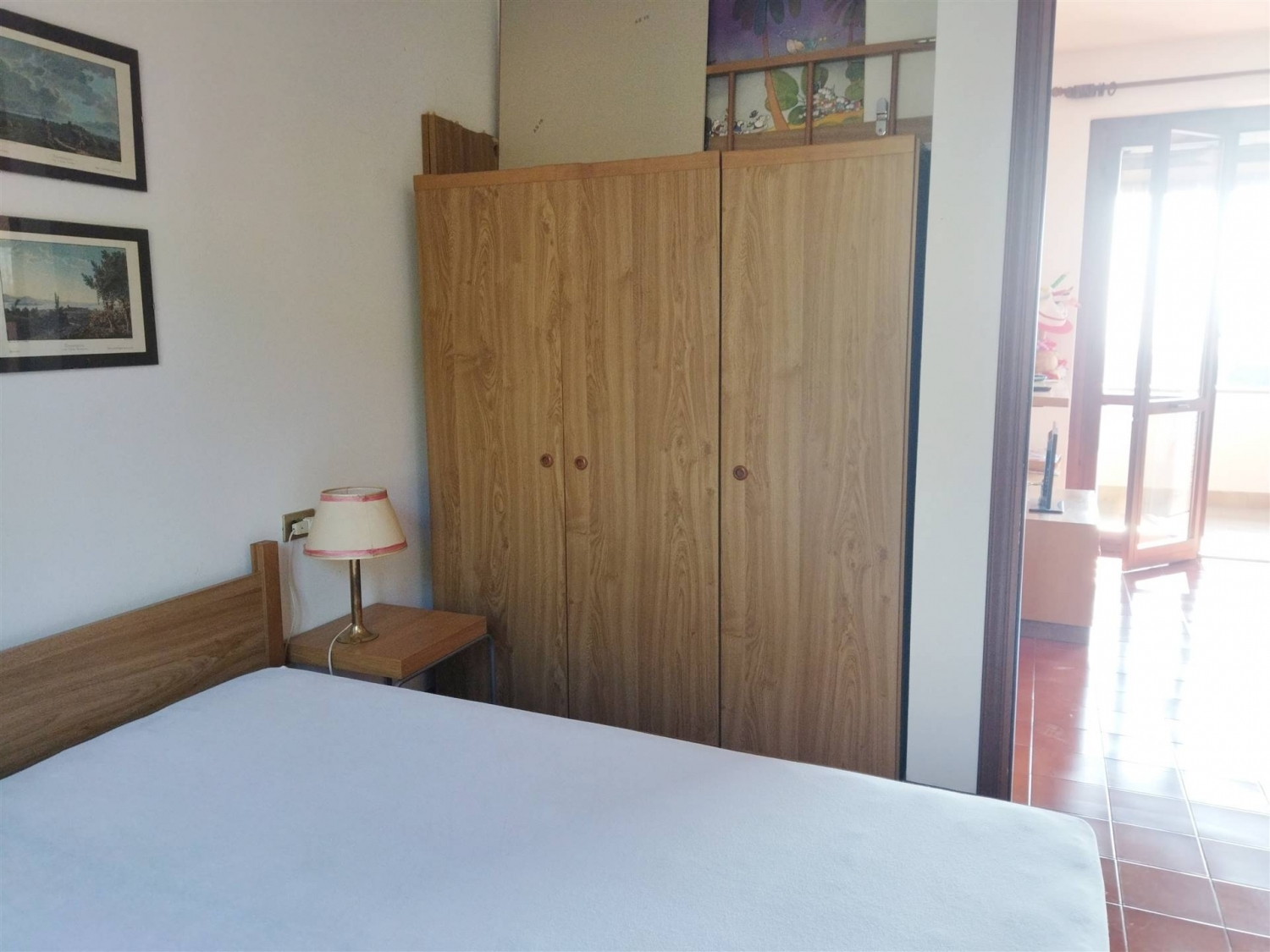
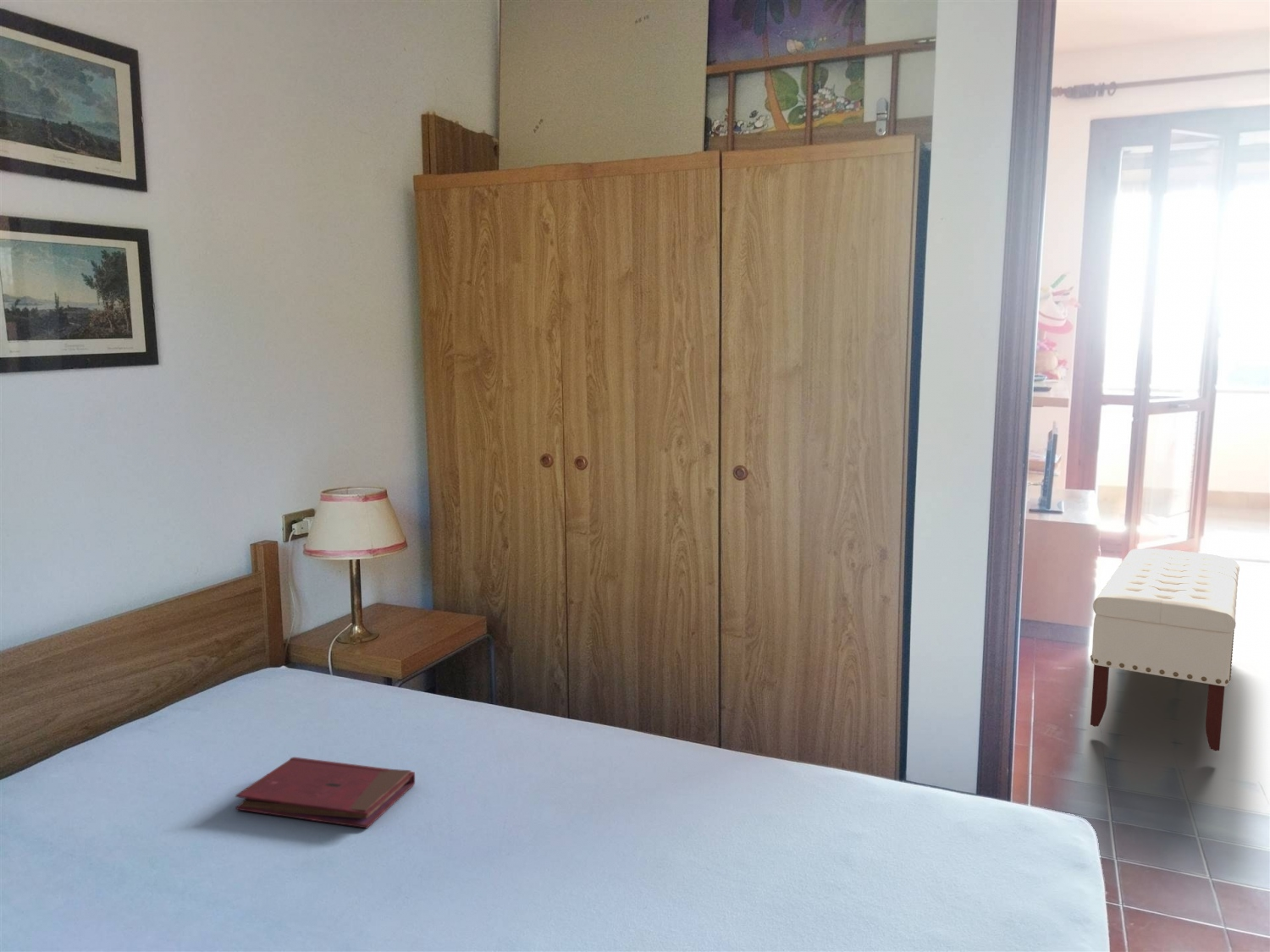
+ bench [1090,548,1240,751]
+ book [235,757,416,829]
